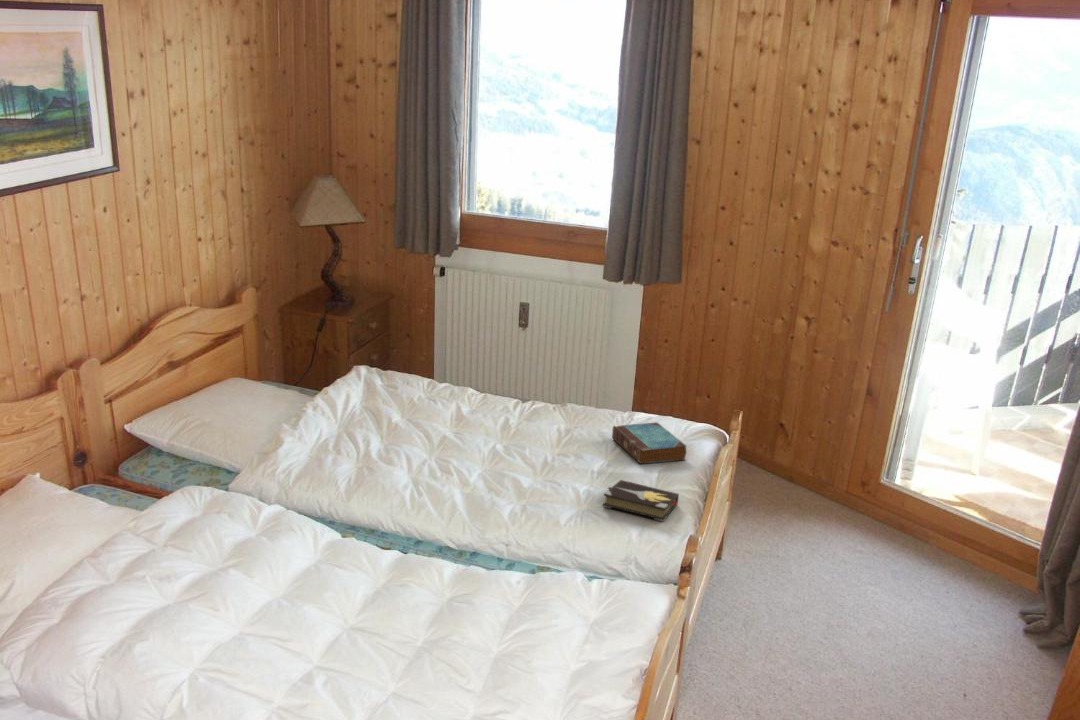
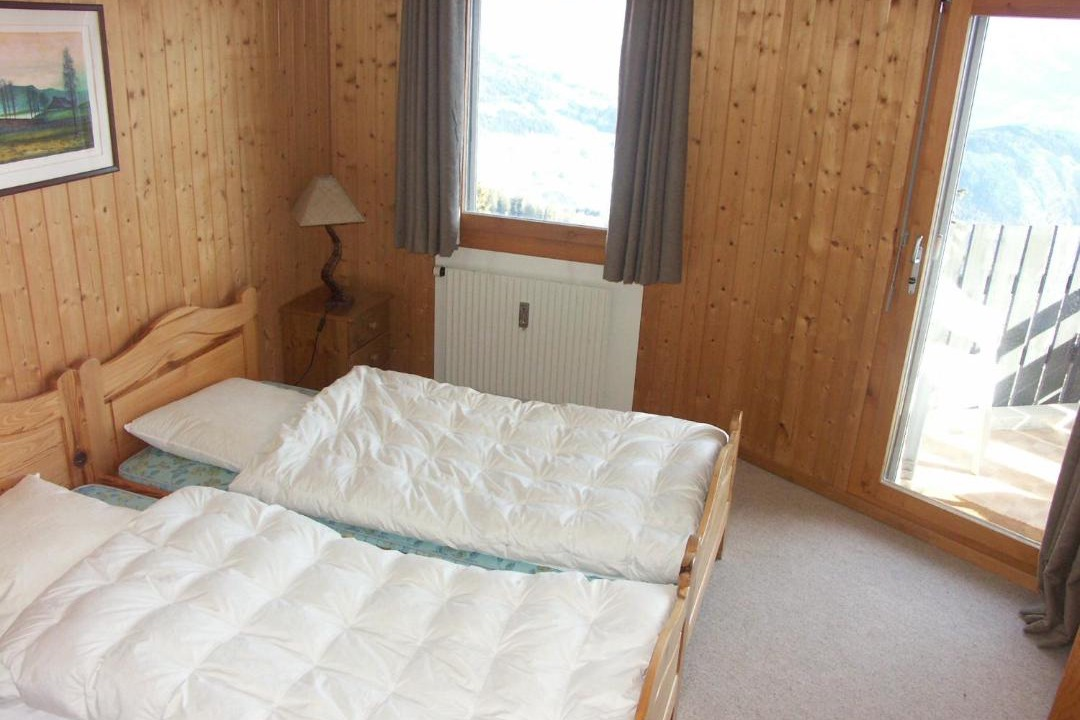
- book [611,422,688,465]
- hardback book [602,479,680,522]
